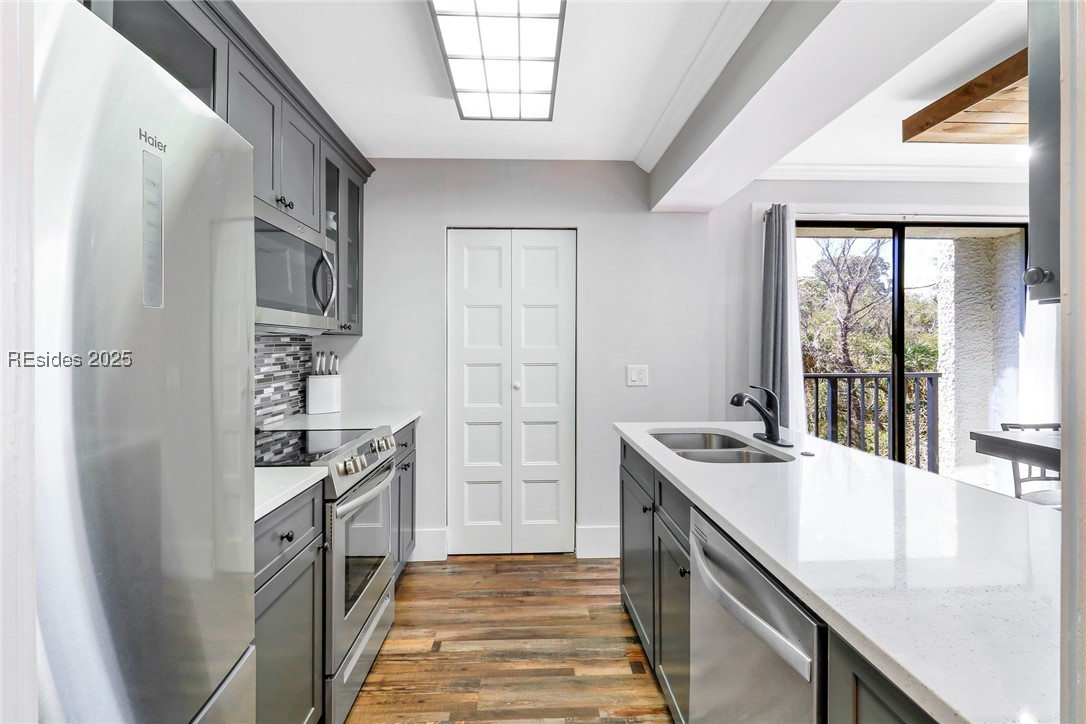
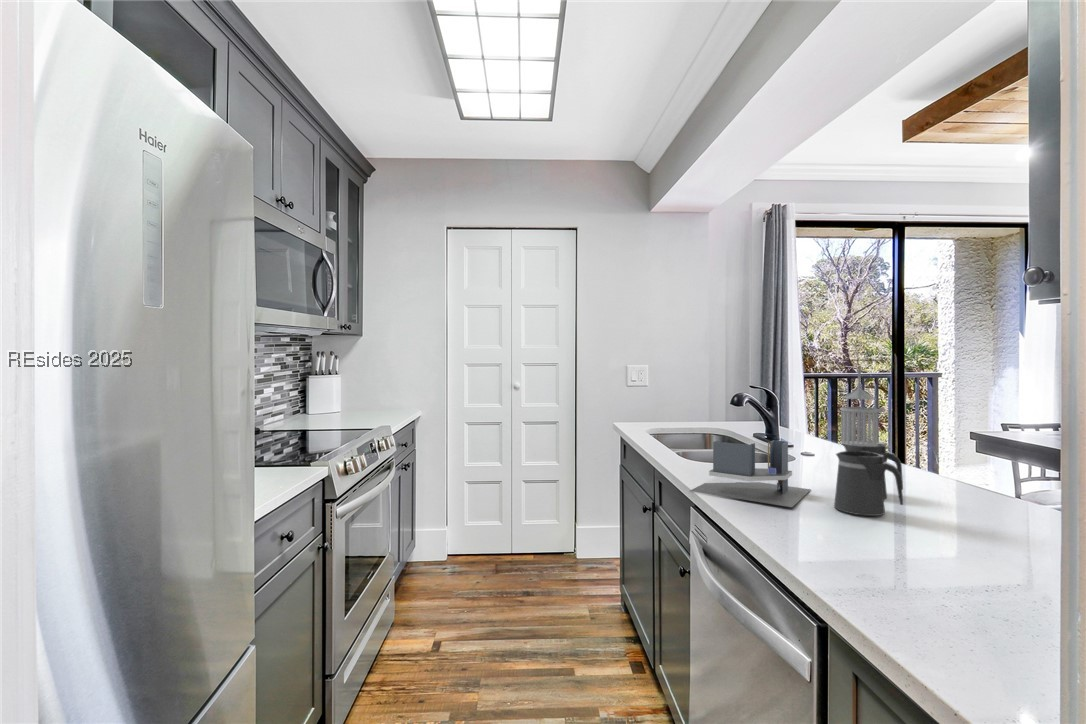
+ coffee maker [833,358,904,517]
+ utensil holder [689,438,812,508]
